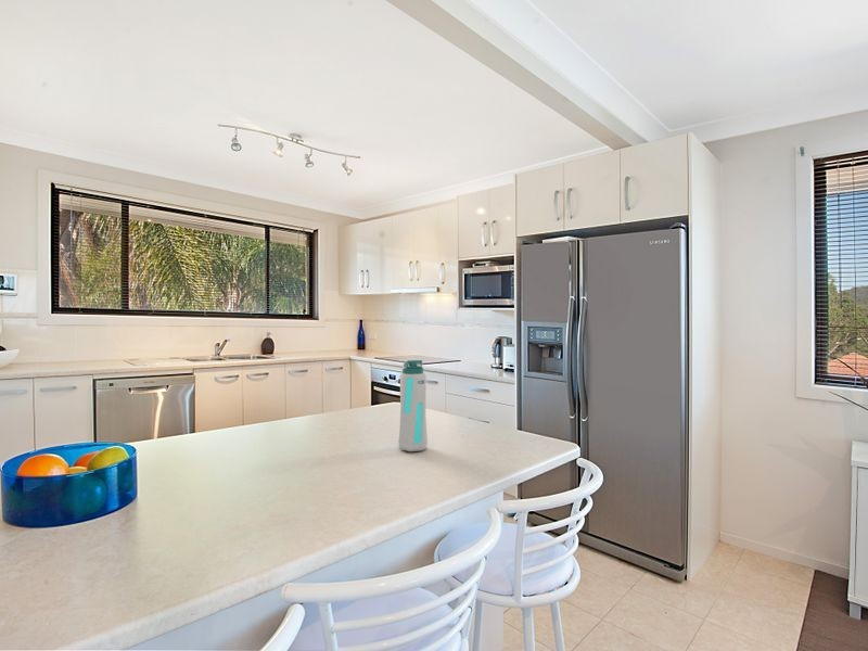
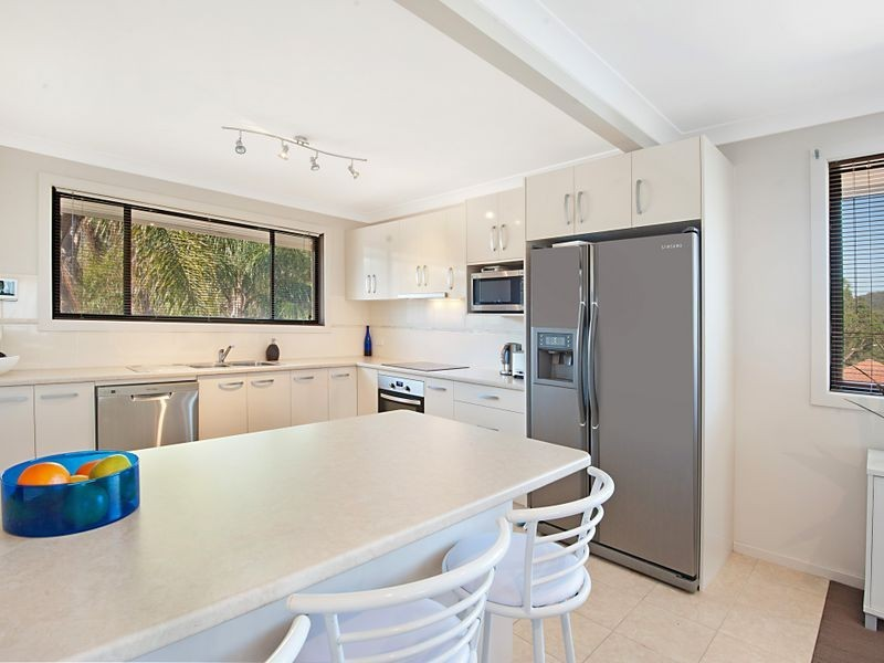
- water bottle [397,359,429,452]
